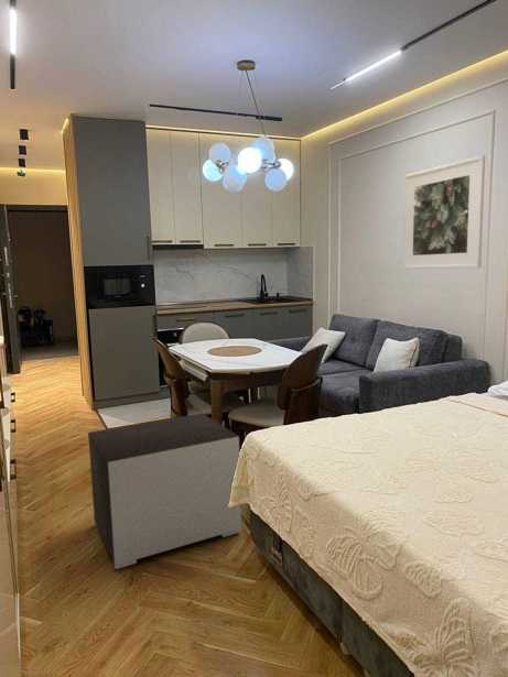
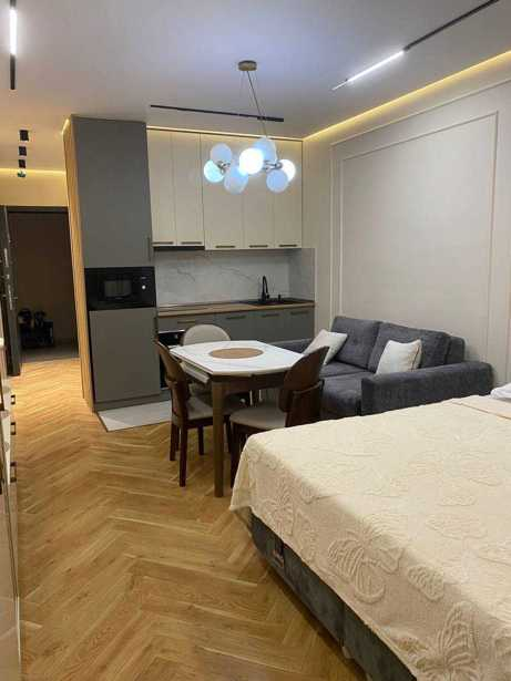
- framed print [402,154,486,270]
- nightstand [87,413,242,570]
